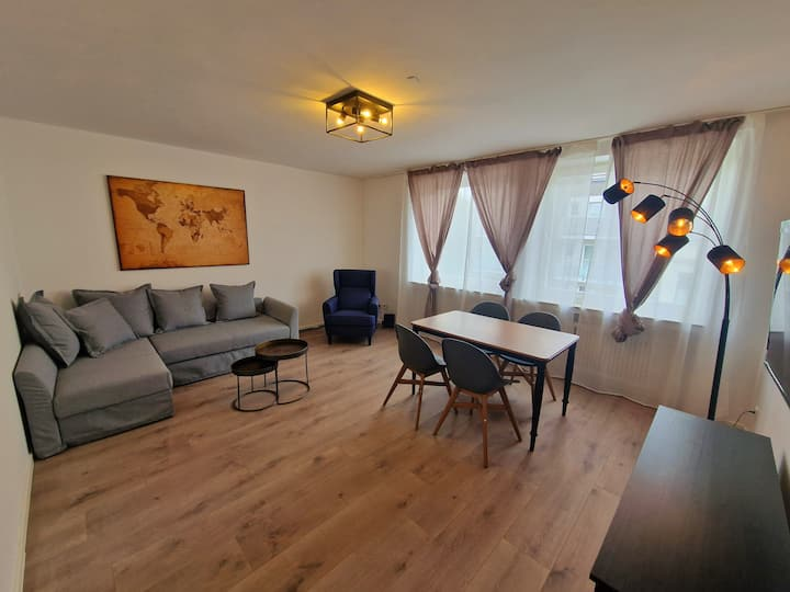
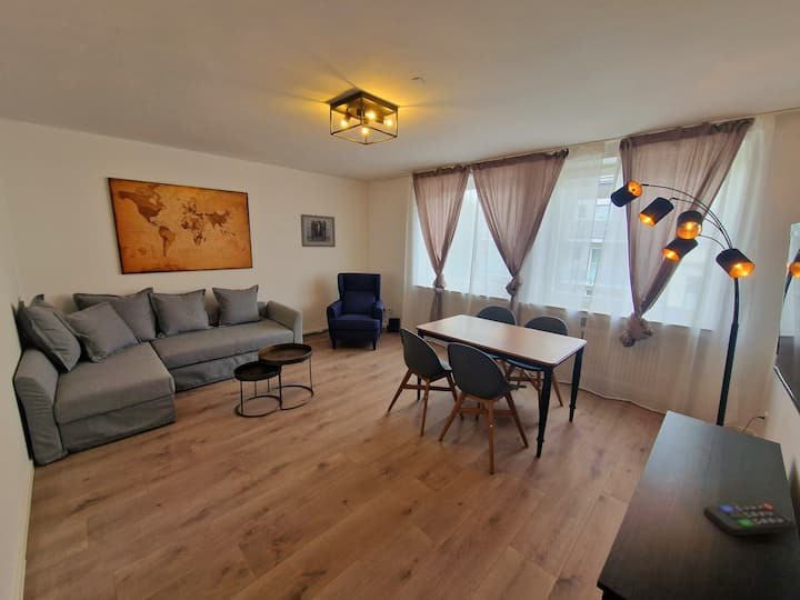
+ wall art [300,213,337,248]
+ remote control [702,501,799,537]
